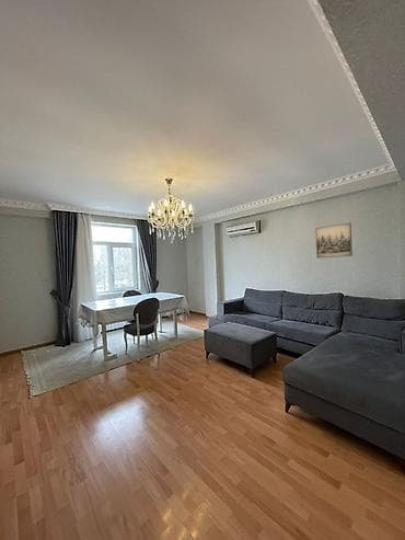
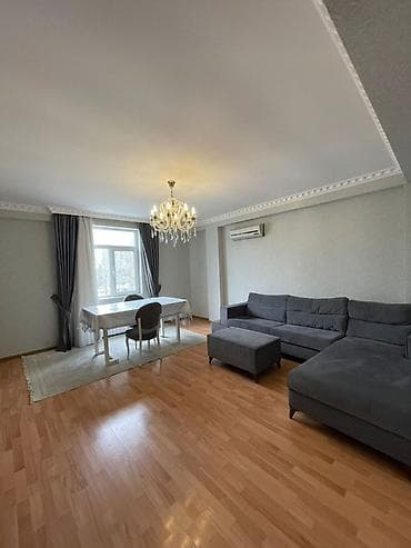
- wall art [314,221,354,260]
